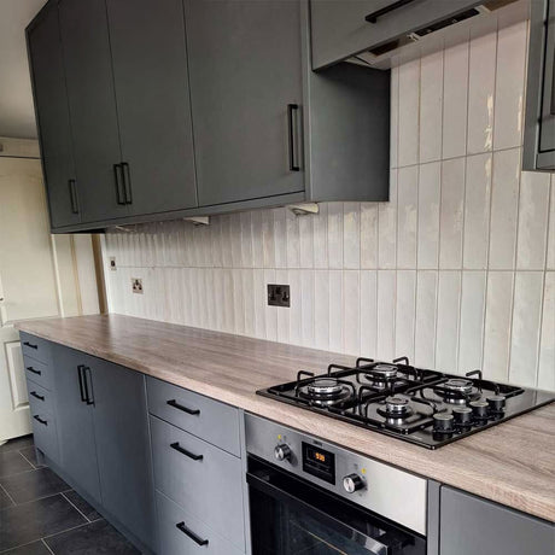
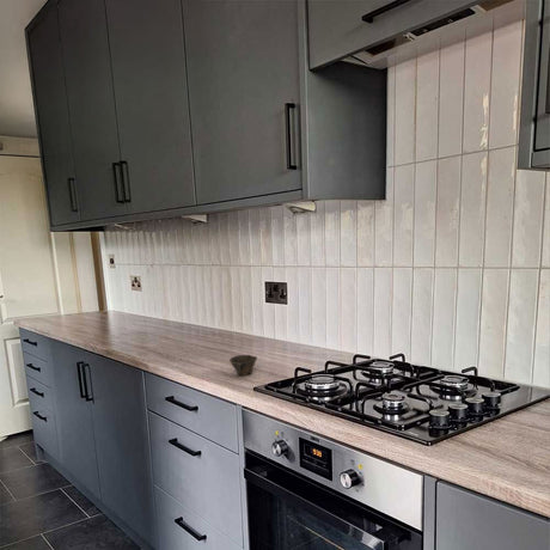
+ cup [228,354,258,377]
